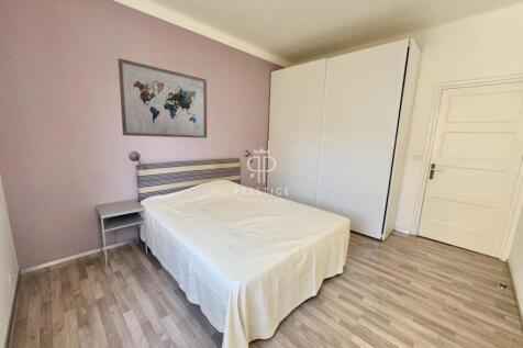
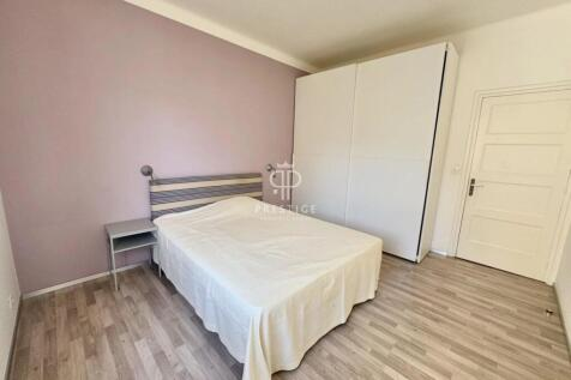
- wall art [116,57,208,139]
